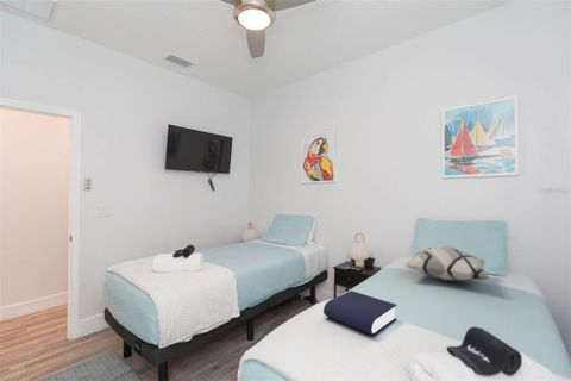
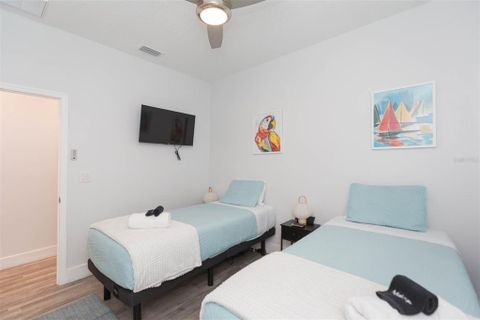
- book [322,289,397,337]
- decorative pillow [404,245,492,282]
